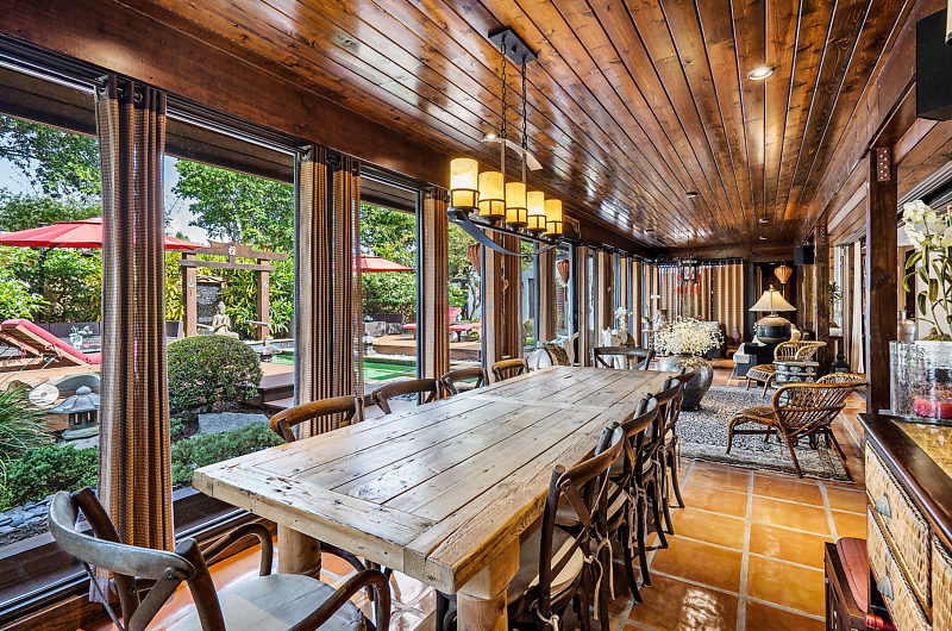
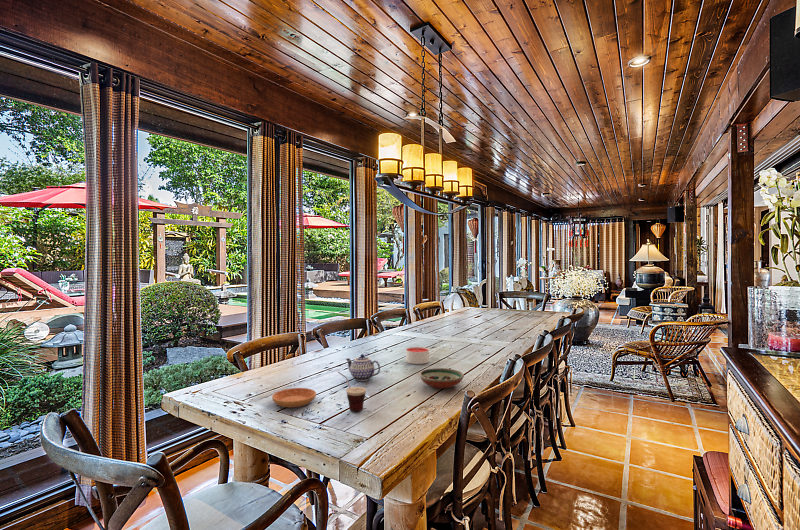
+ teapot [345,353,381,382]
+ candle [405,346,430,365]
+ saucer [271,387,317,408]
+ decorative bowl [418,367,465,390]
+ cup [337,371,367,412]
